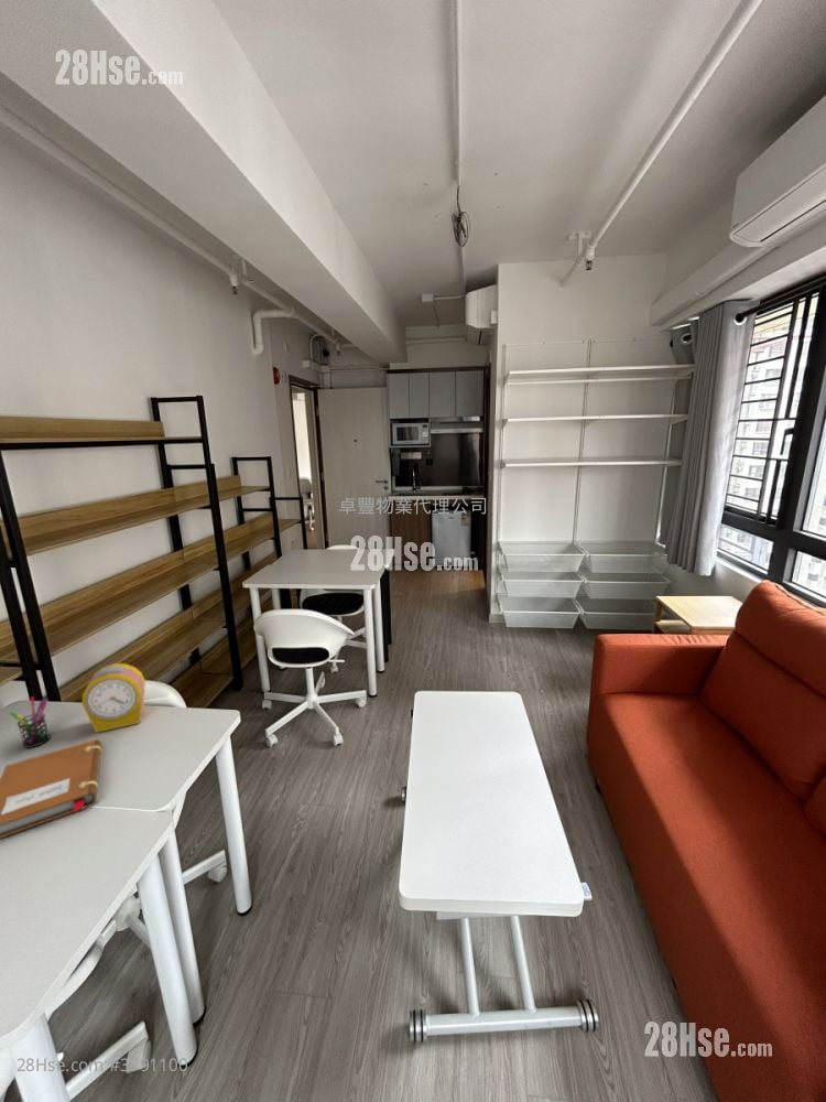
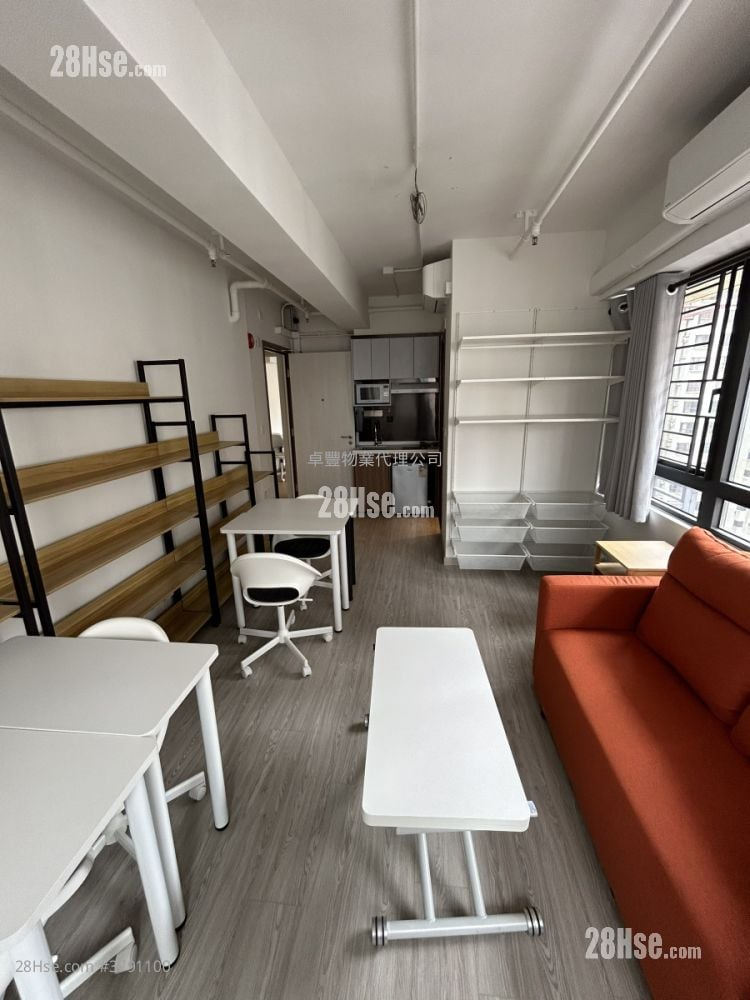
- alarm clock [80,662,146,734]
- pen holder [8,695,51,749]
- notebook [0,738,102,839]
